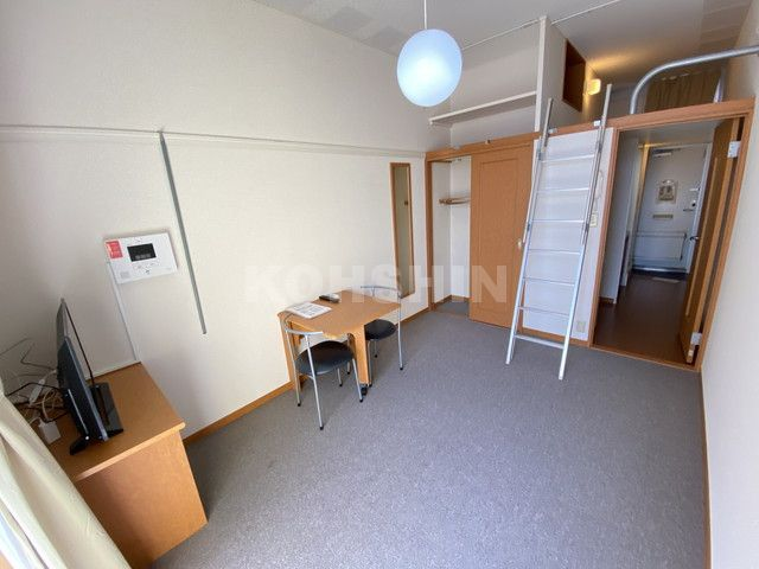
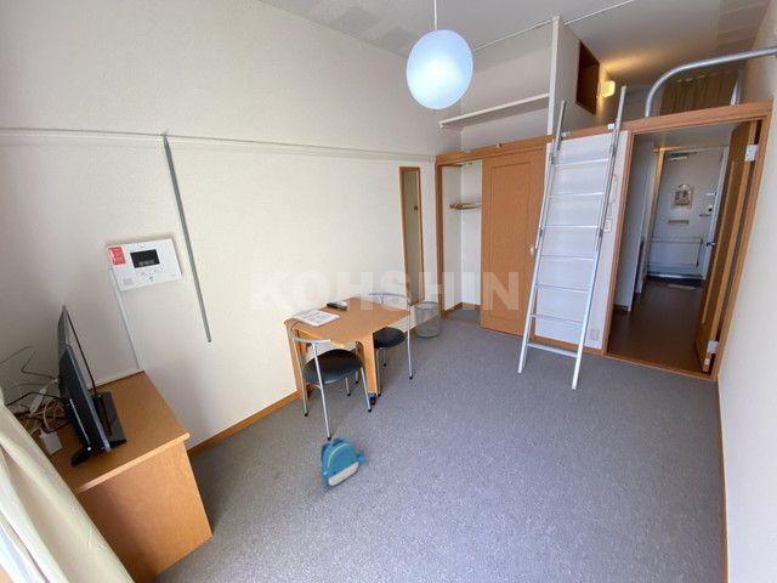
+ backpack [319,437,368,489]
+ waste bin [413,300,441,338]
